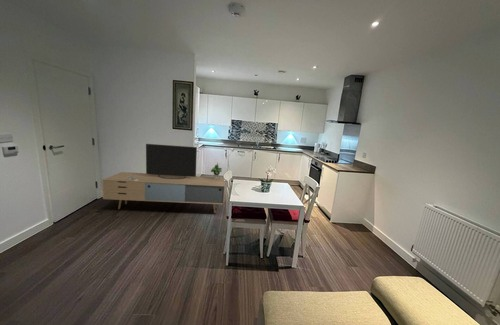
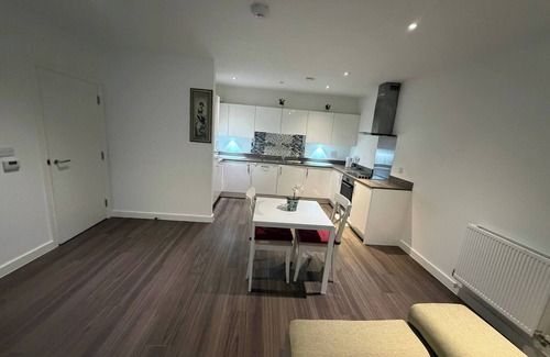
- media console [101,143,226,214]
